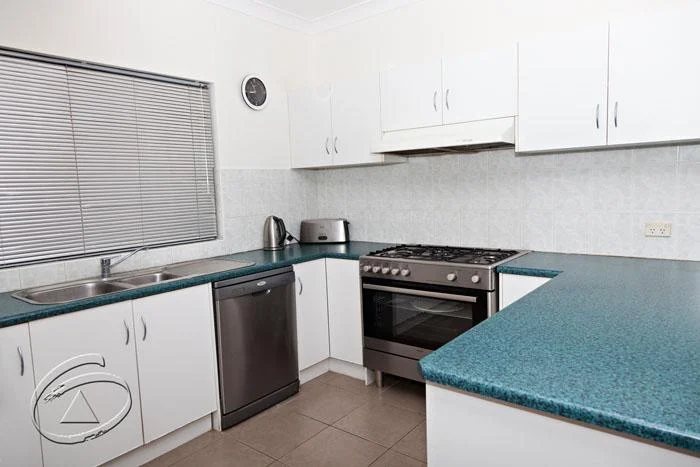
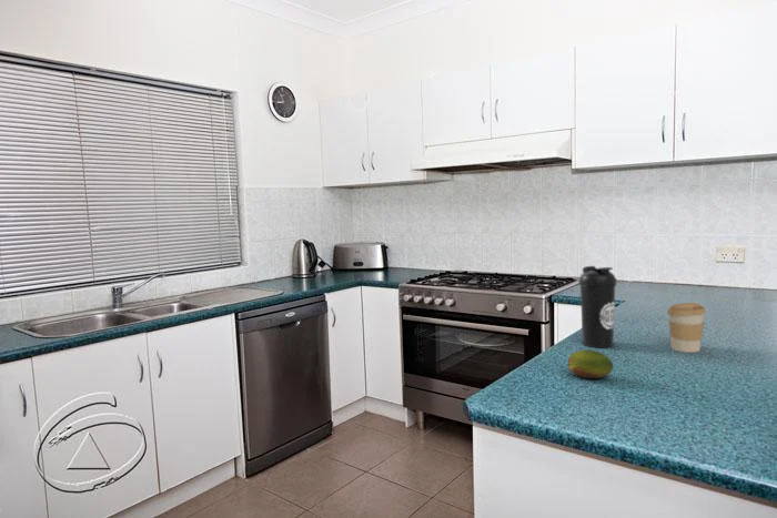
+ fruit [567,348,614,380]
+ water bottle [578,265,617,349]
+ coffee cup [666,302,706,353]
